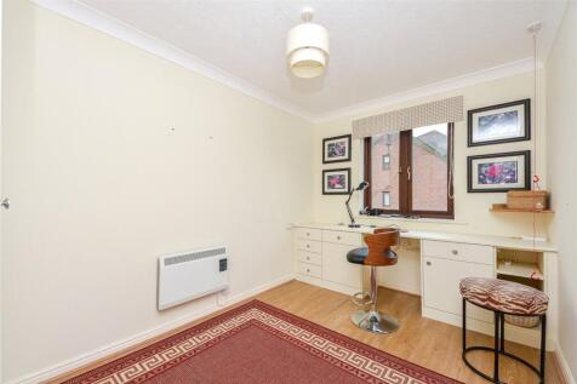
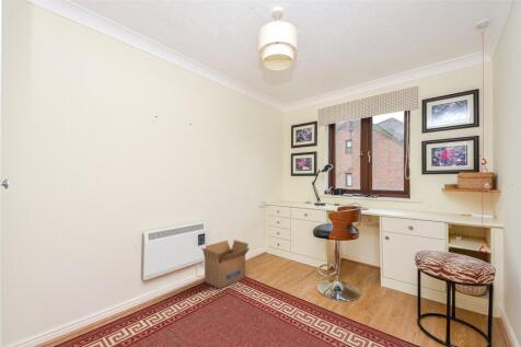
+ cardboard box [201,239,251,290]
